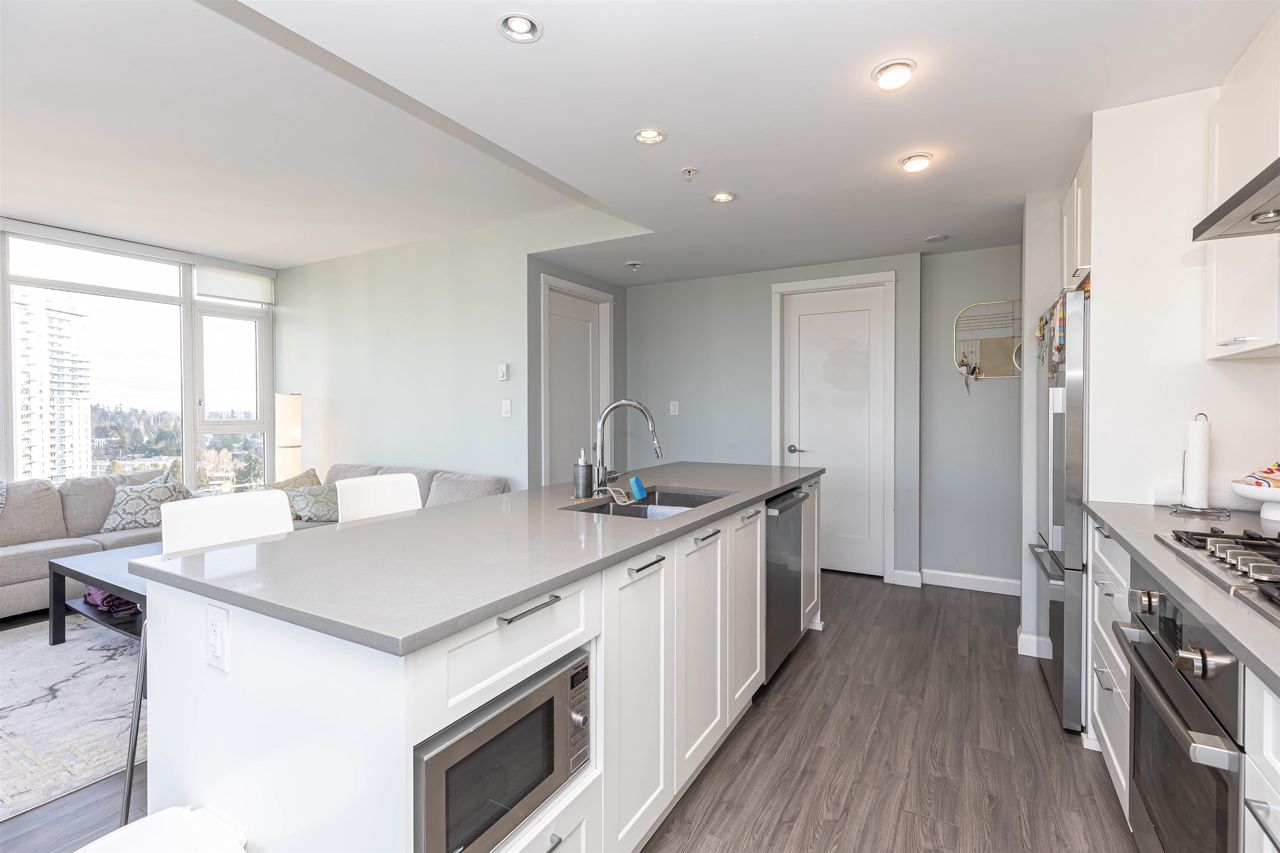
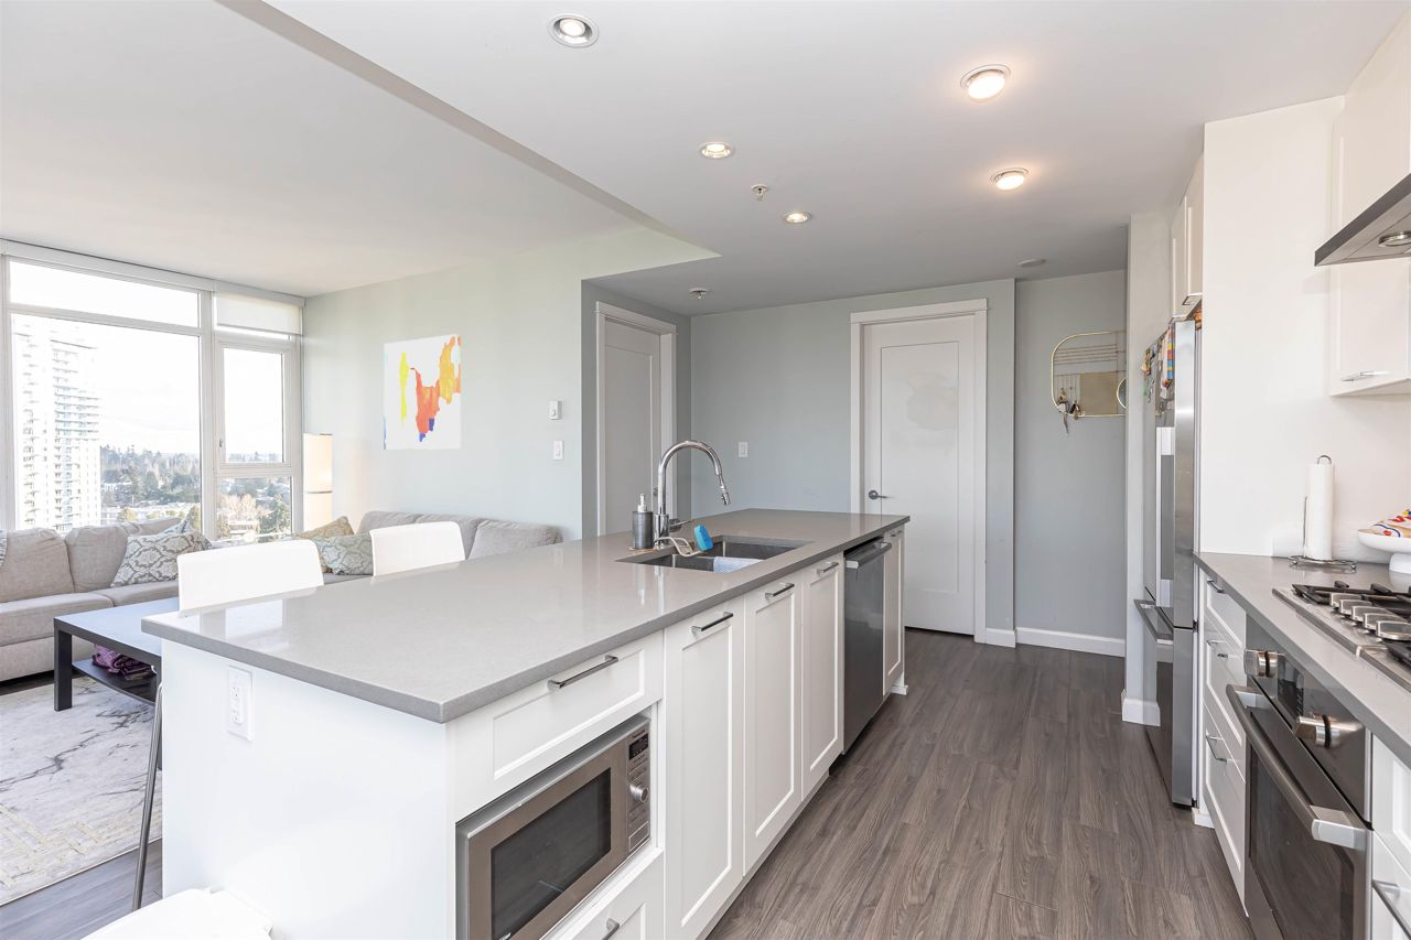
+ wall art [383,333,462,451]
